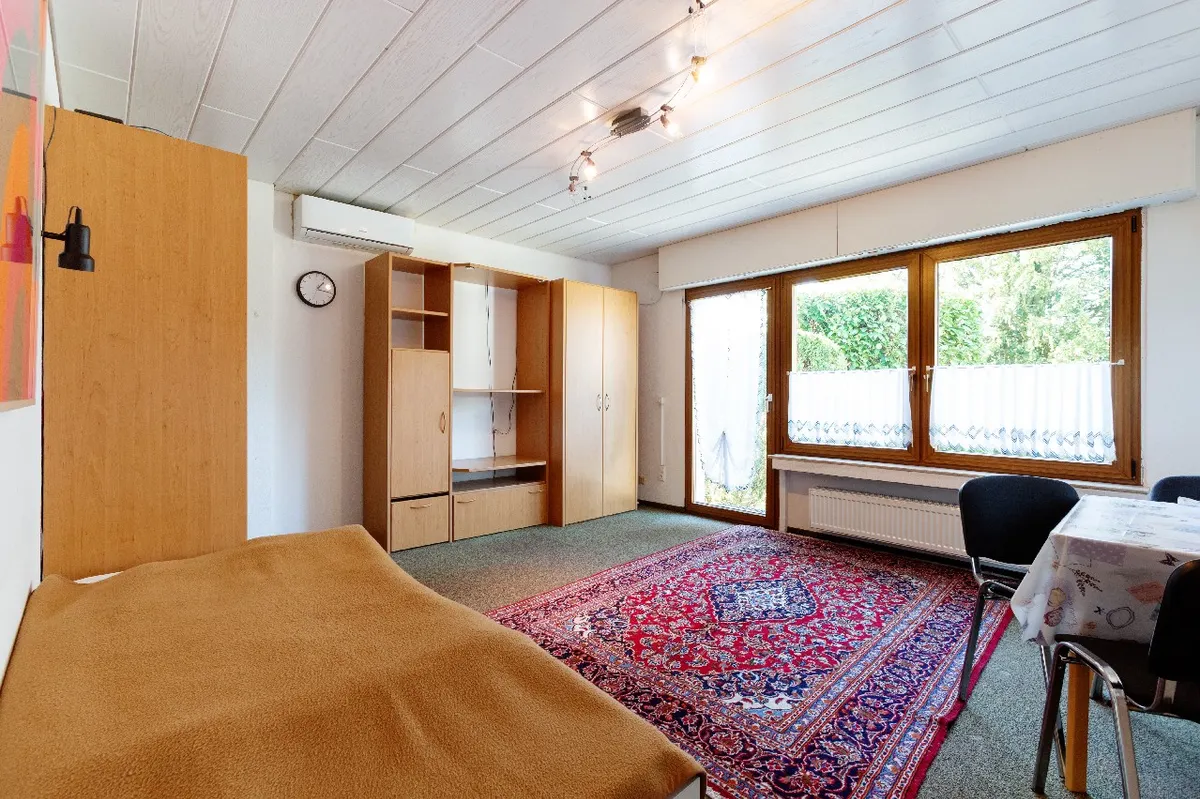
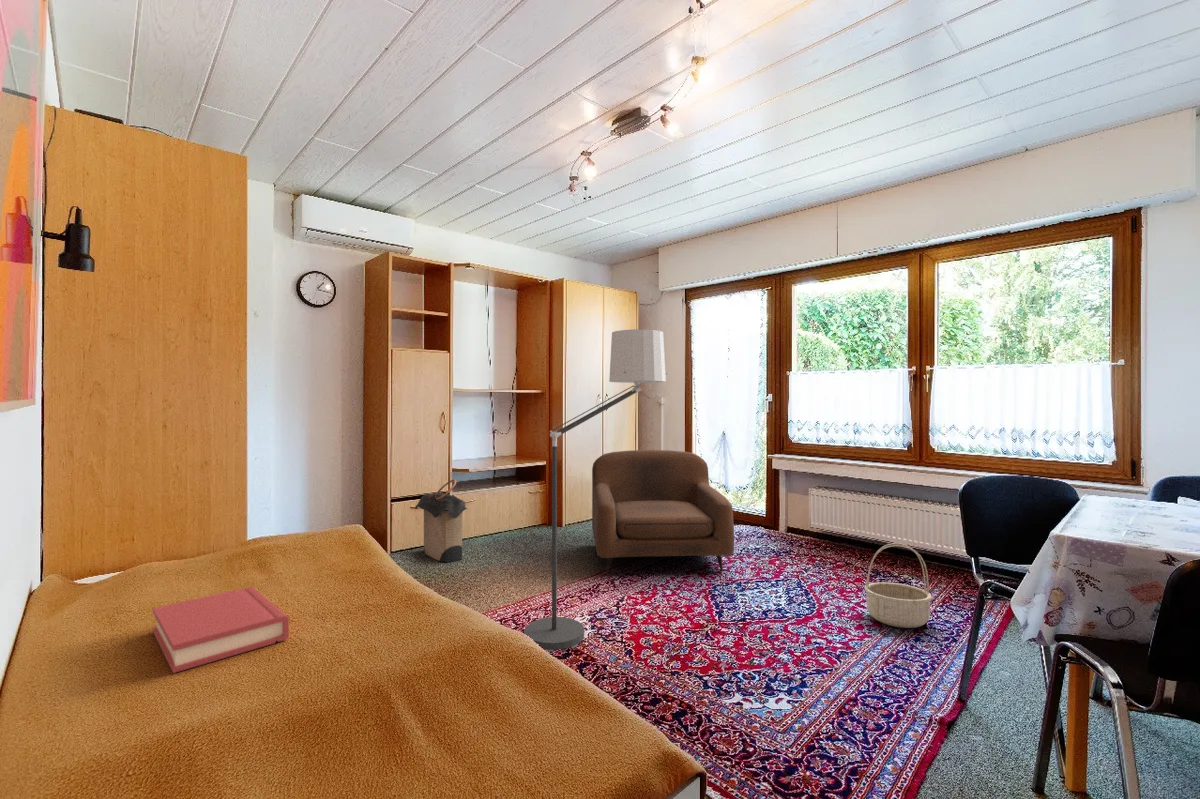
+ hardback book [152,585,290,674]
+ basket [864,542,933,629]
+ floor lamp [523,328,668,653]
+ armchair [591,449,735,574]
+ laundry hamper [414,478,468,563]
